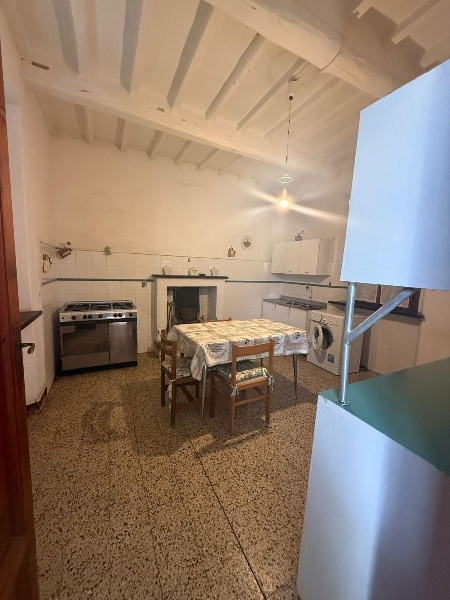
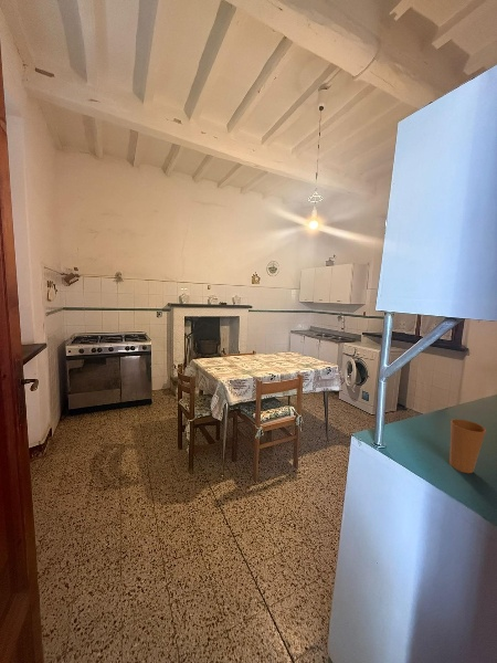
+ cup [448,418,487,474]
